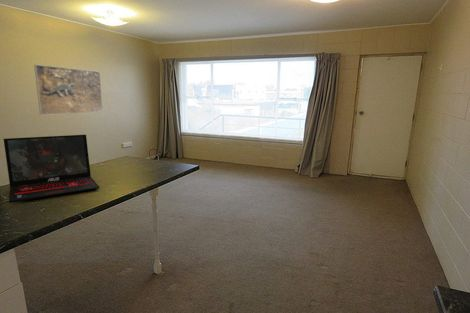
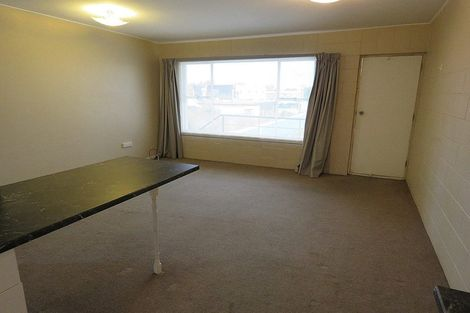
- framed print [33,64,104,116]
- laptop [3,134,100,204]
